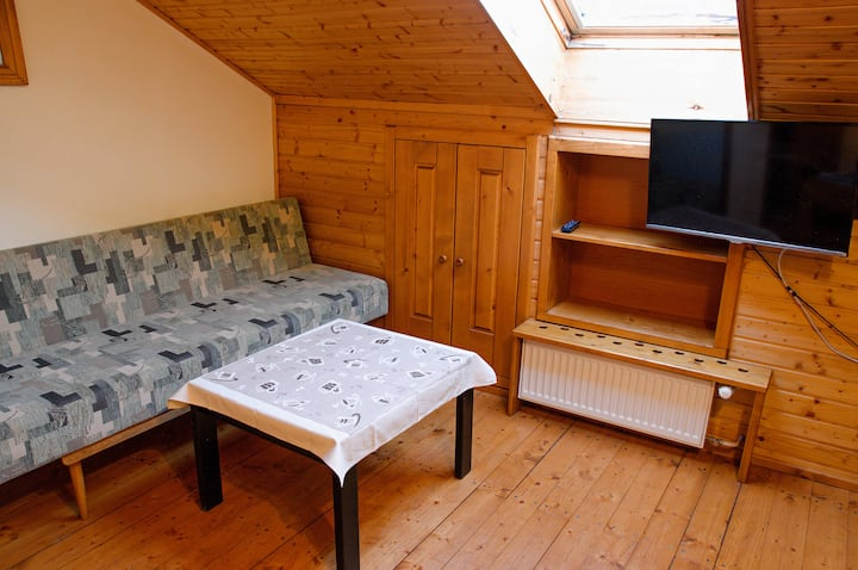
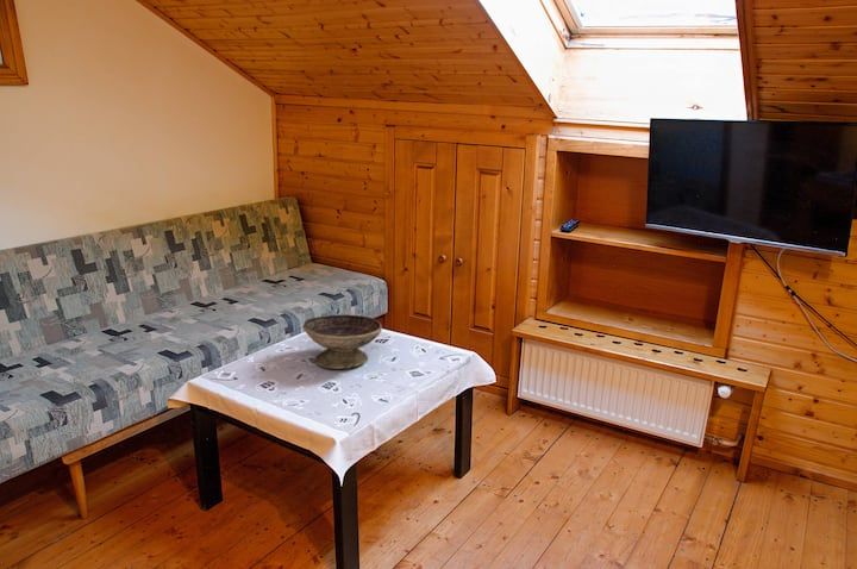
+ decorative bowl [302,314,383,370]
